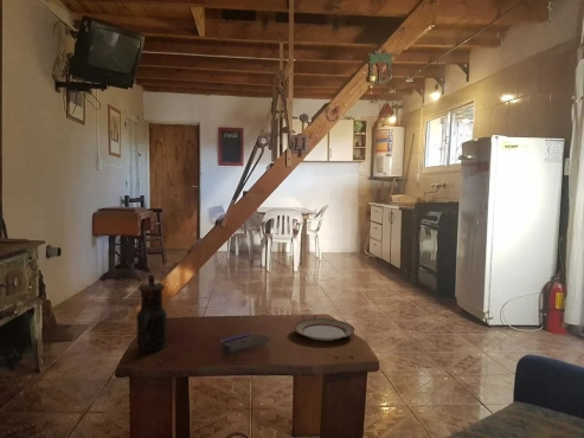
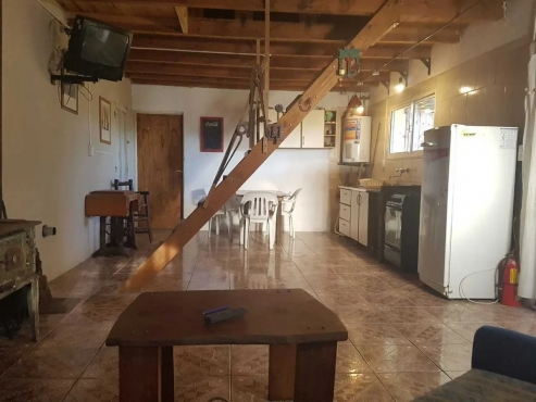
- teapot [135,273,168,353]
- plate [293,317,355,341]
